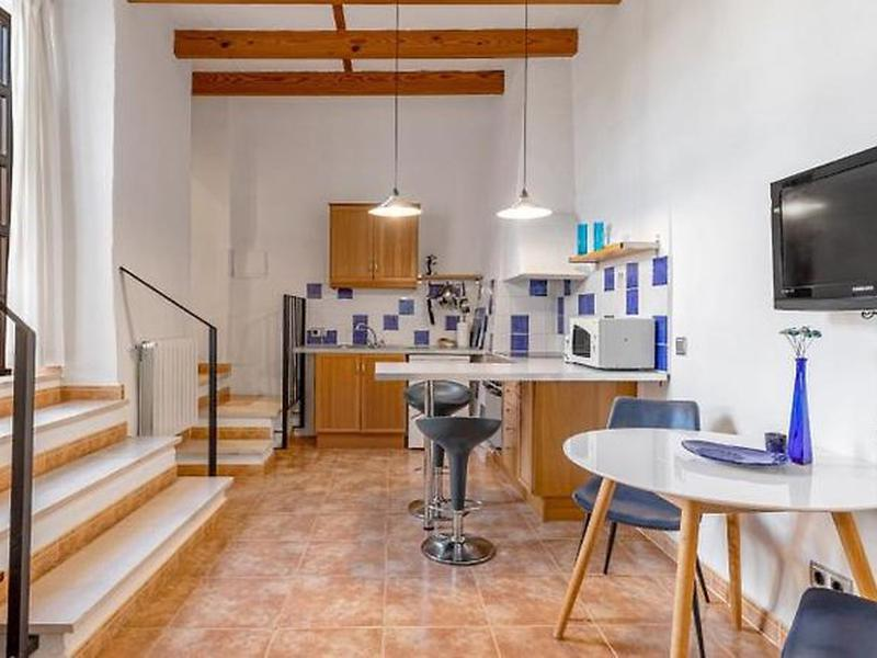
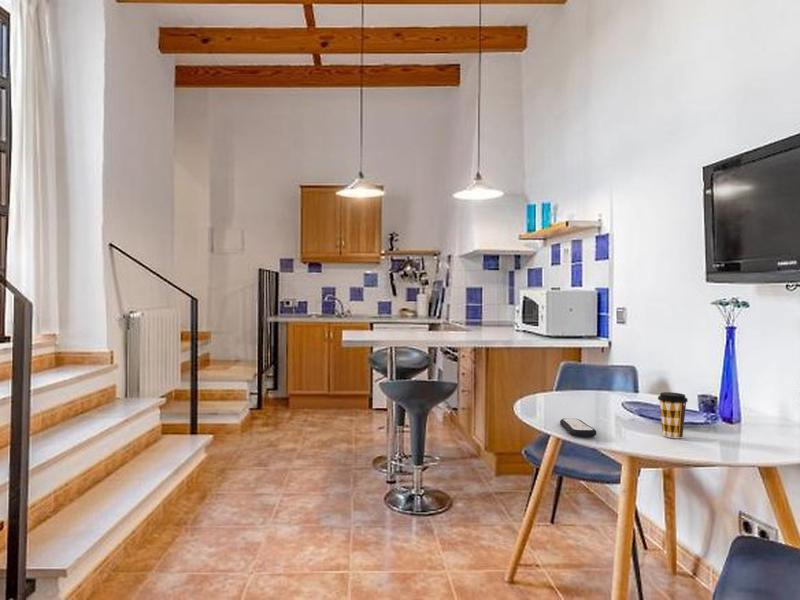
+ remote control [559,417,598,438]
+ coffee cup [657,391,689,439]
